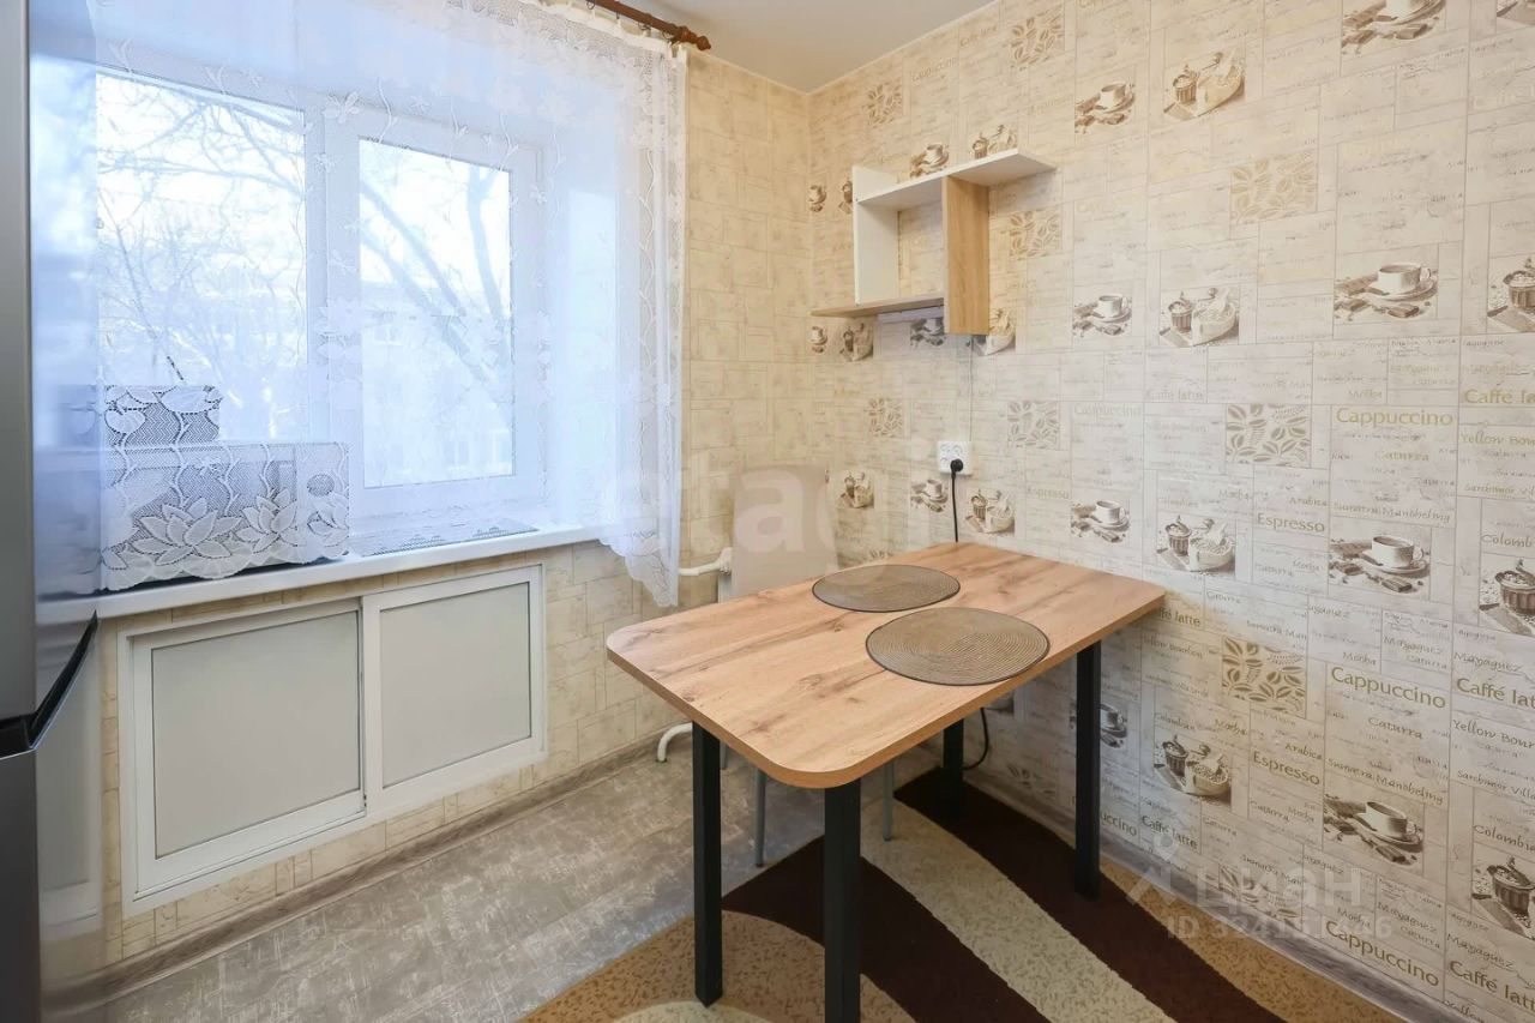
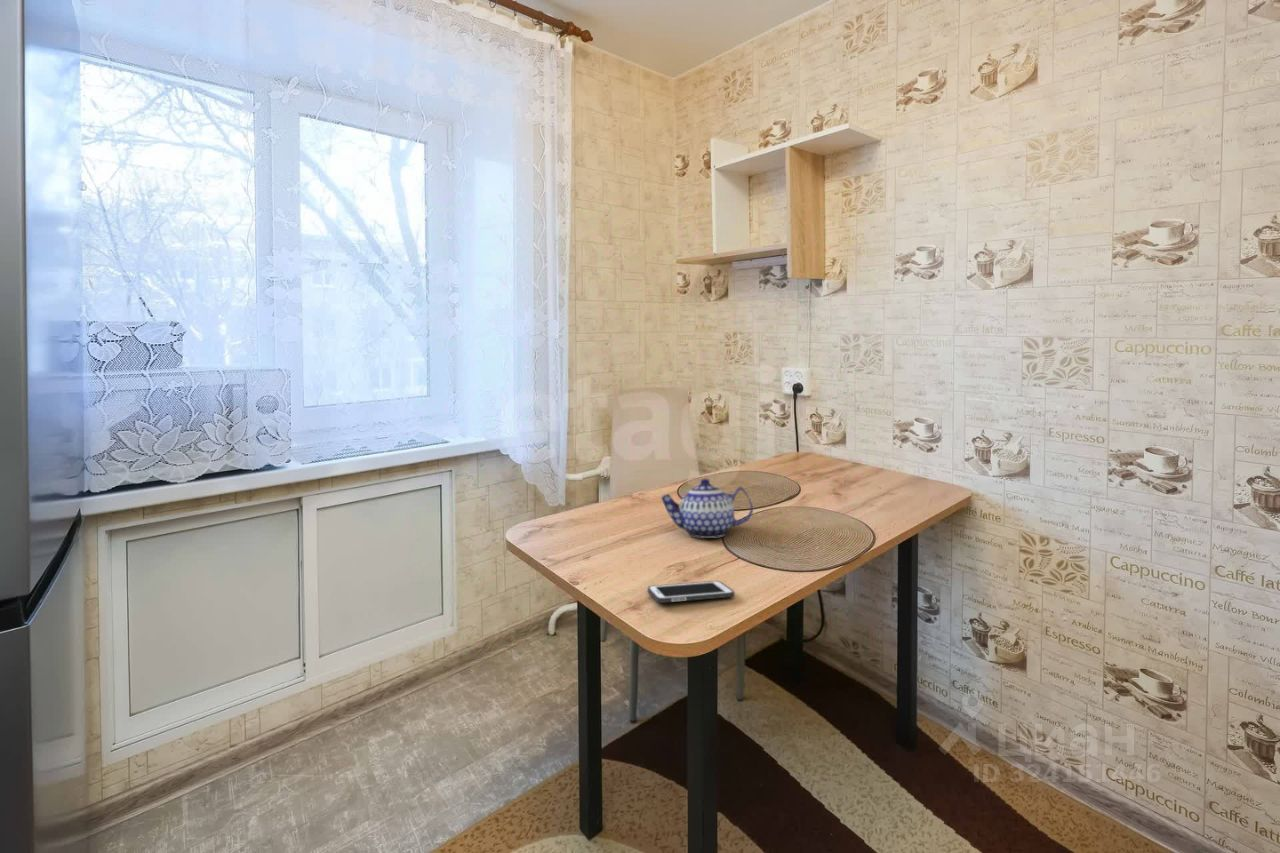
+ cell phone [647,580,735,604]
+ teapot [660,478,754,539]
